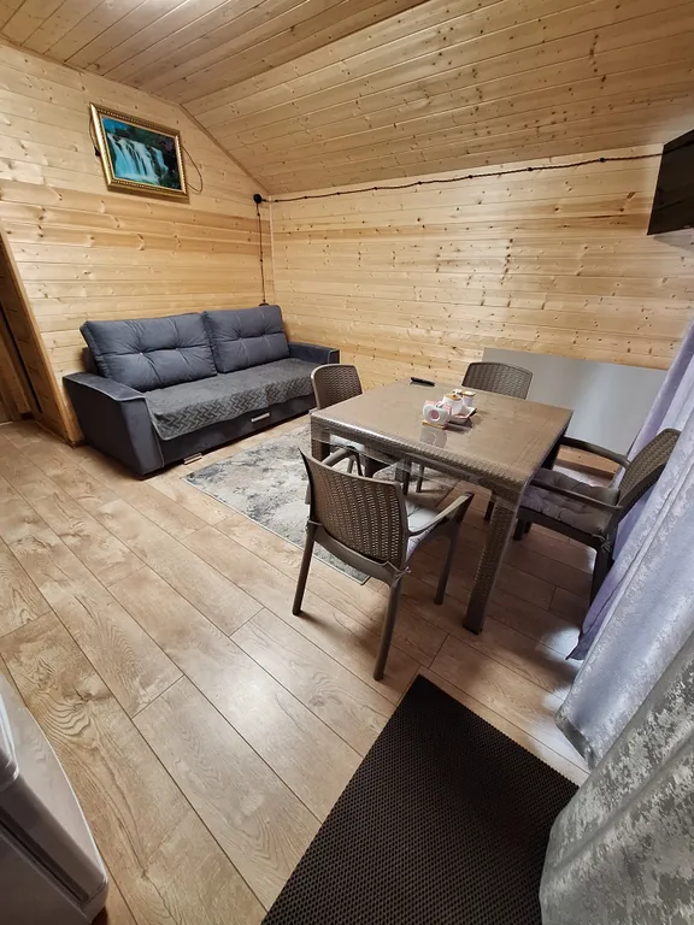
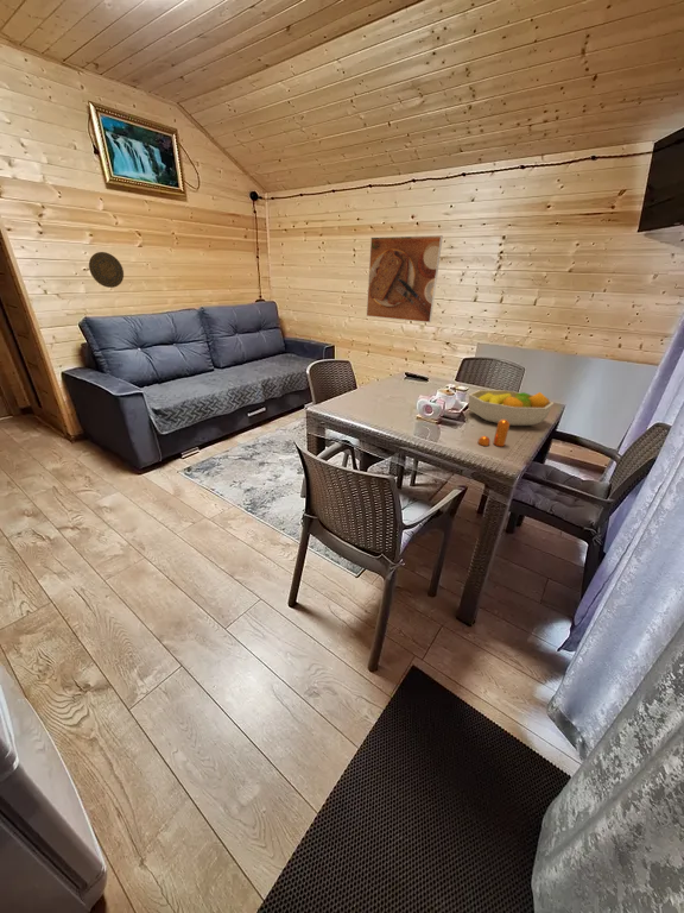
+ decorative plate [88,251,125,289]
+ fruit bowl [468,389,555,427]
+ pepper shaker [477,420,511,447]
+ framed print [366,234,444,323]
